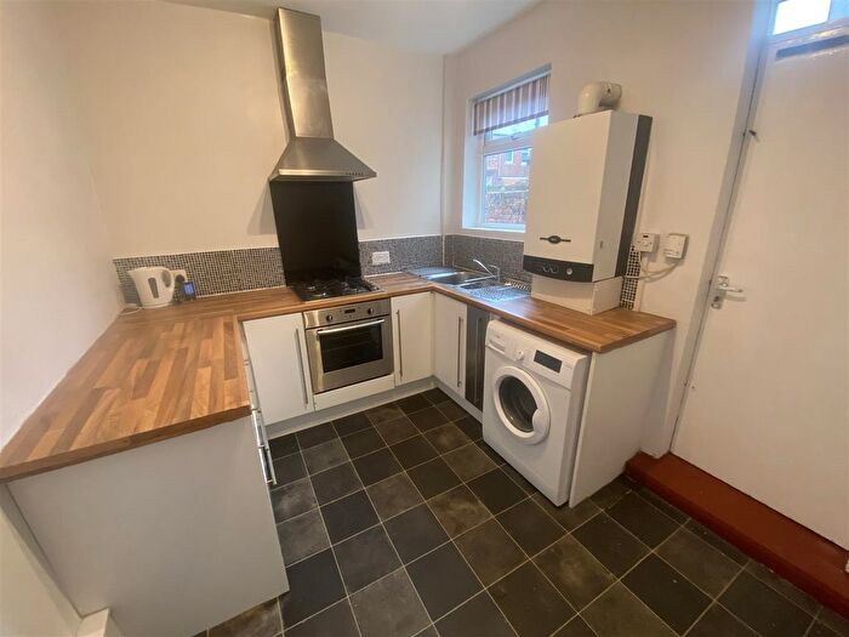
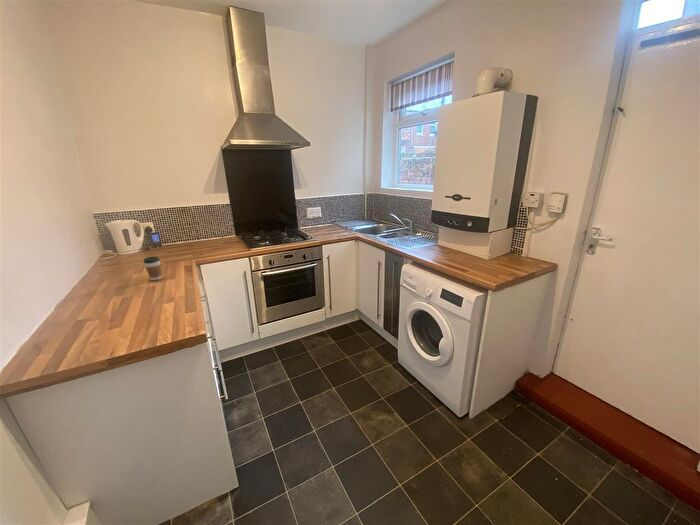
+ coffee cup [143,256,162,281]
